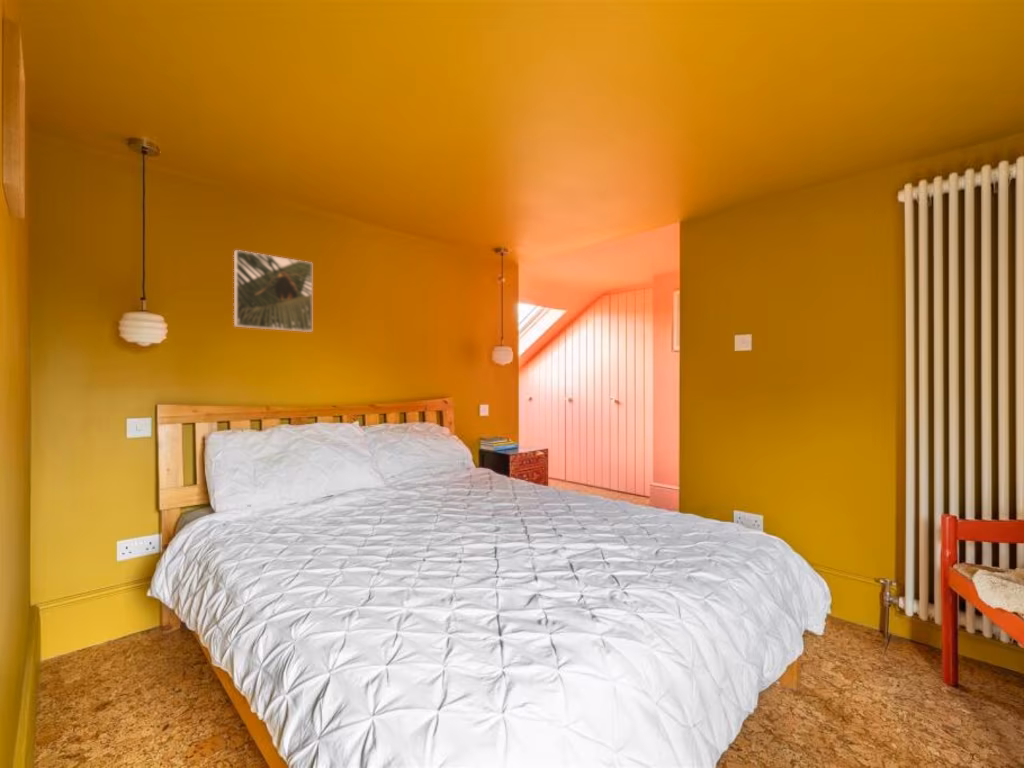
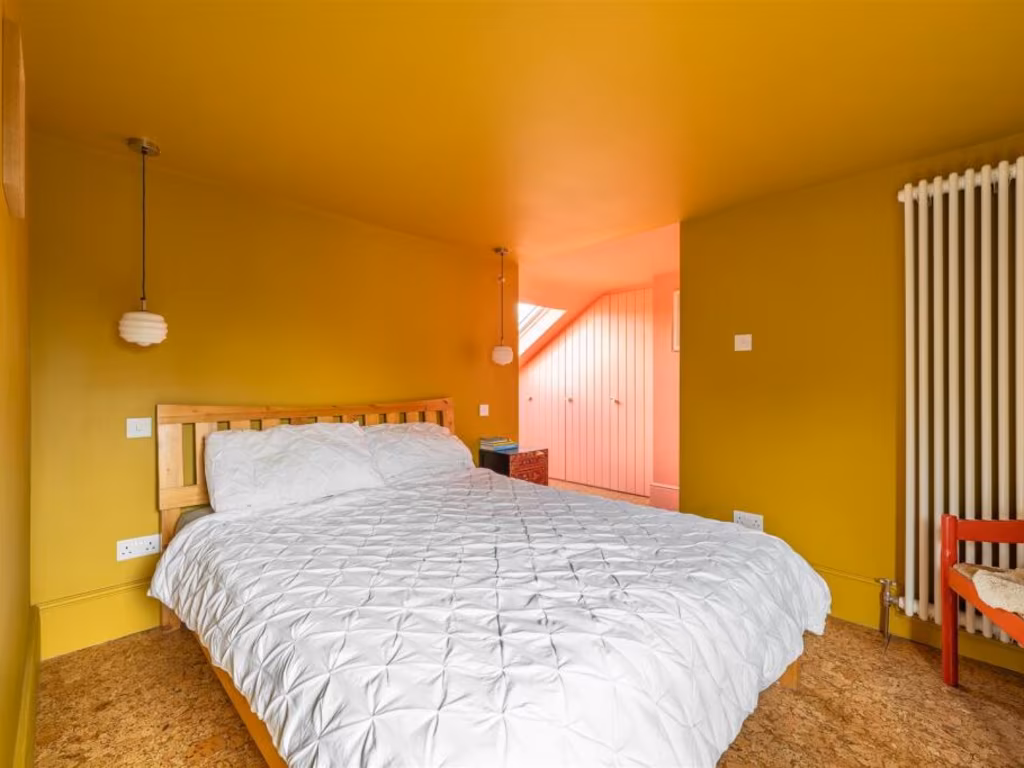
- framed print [233,249,313,333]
